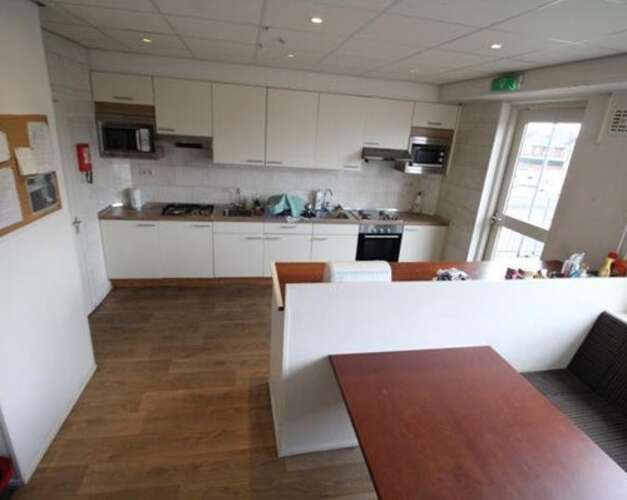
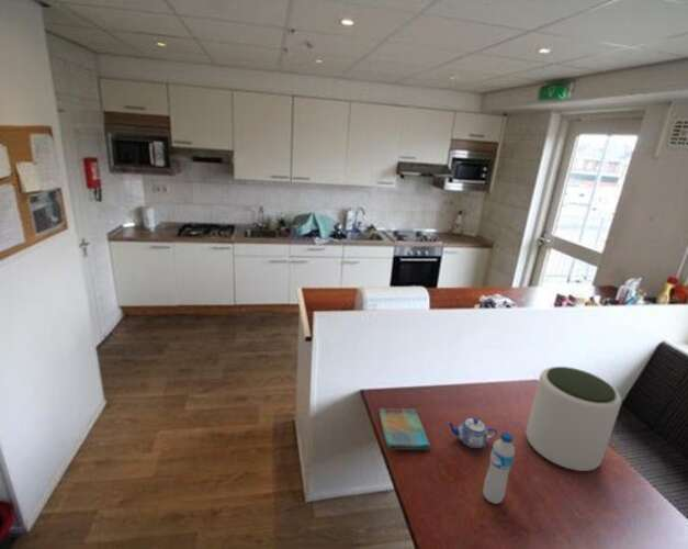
+ dish towel [377,407,432,451]
+ water bottle [482,432,516,505]
+ plant pot [525,366,622,472]
+ teapot [445,417,498,449]
